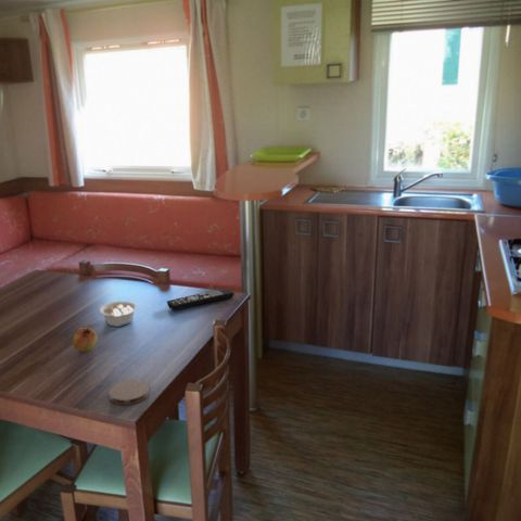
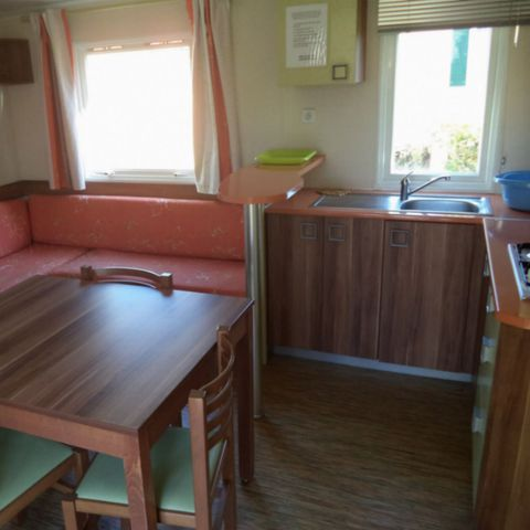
- legume [98,300,138,328]
- remote control [166,288,236,312]
- fruit [72,327,99,352]
- coaster [107,379,150,406]
